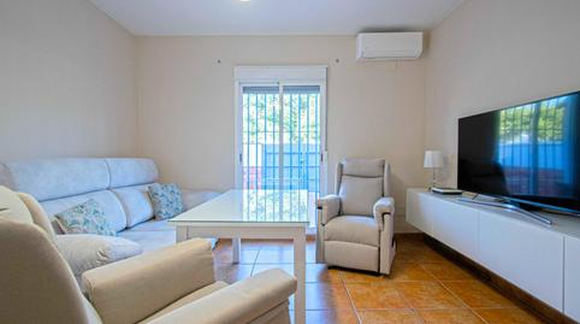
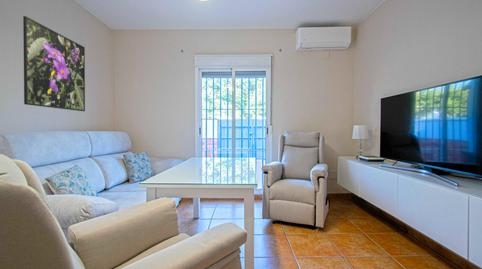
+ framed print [22,15,86,112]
